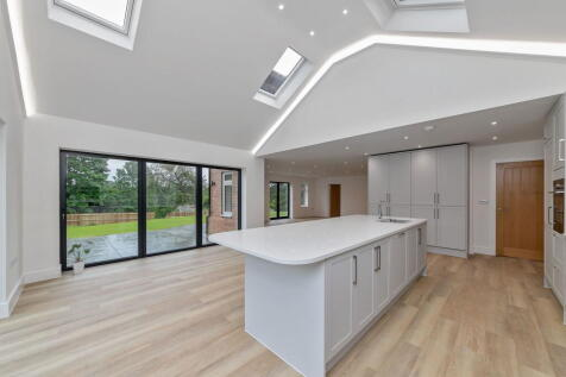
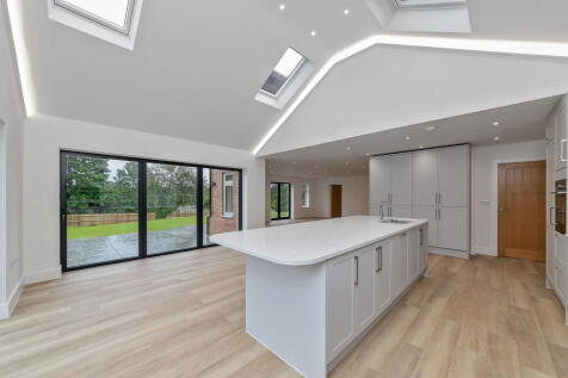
- house plant [67,240,94,276]
